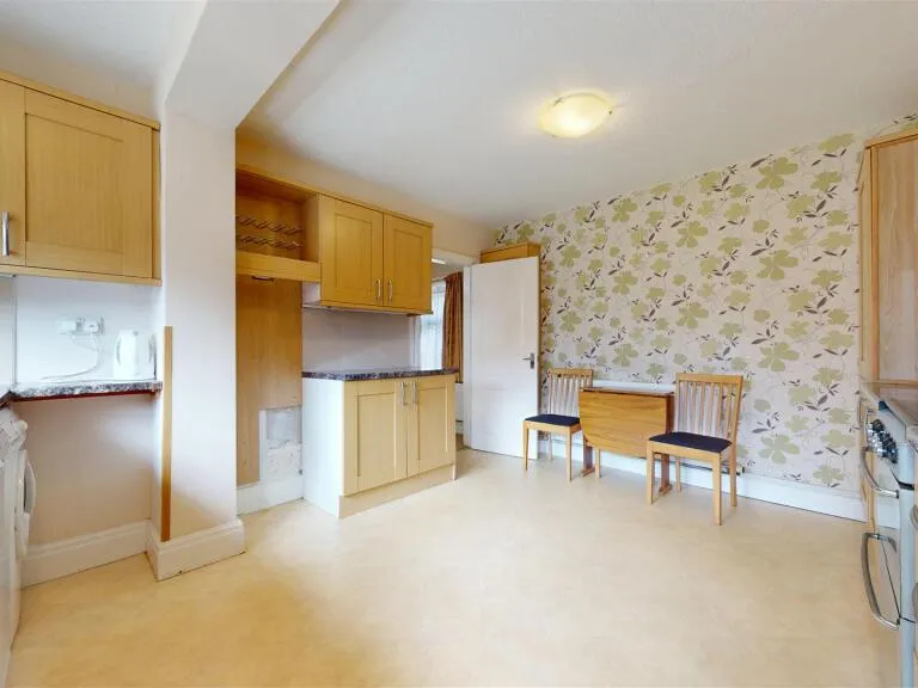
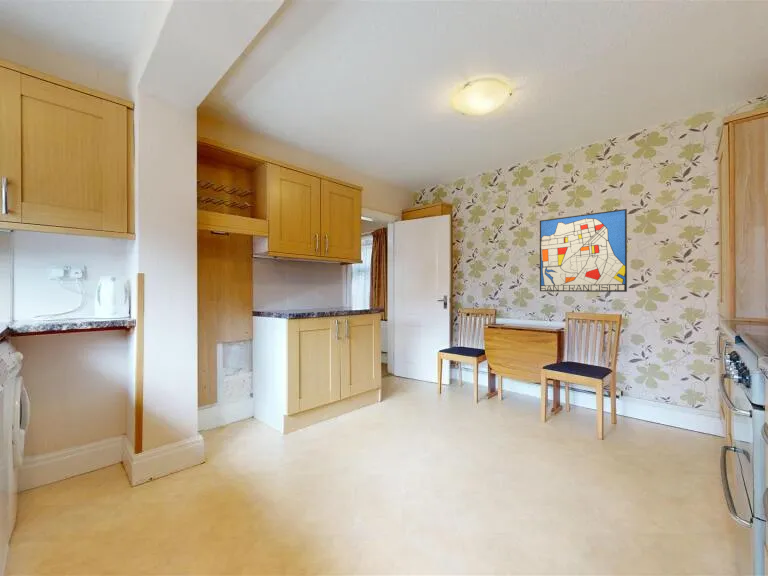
+ wall art [539,208,628,293]
